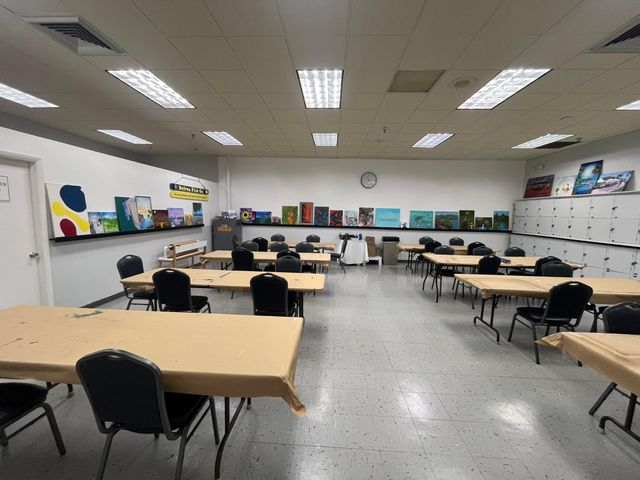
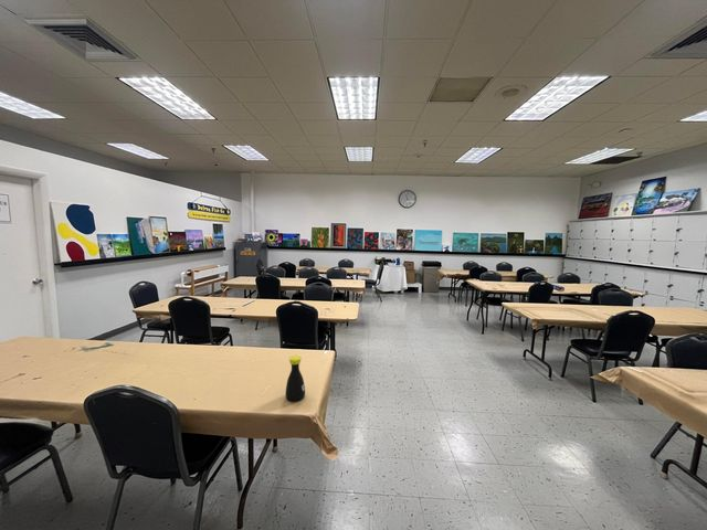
+ bottle [285,354,306,402]
